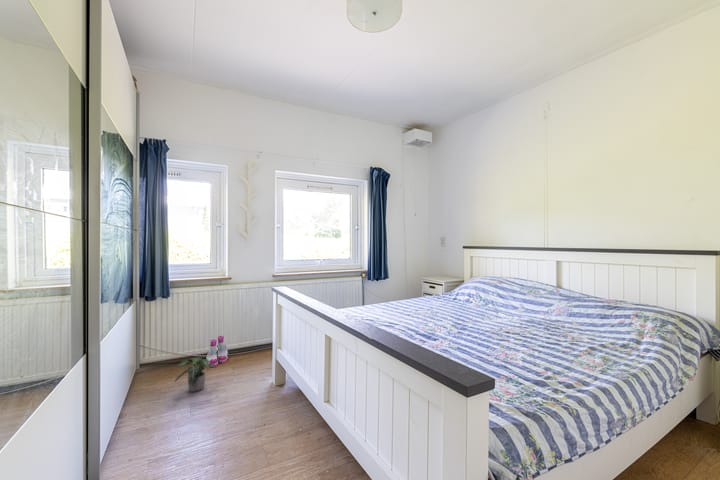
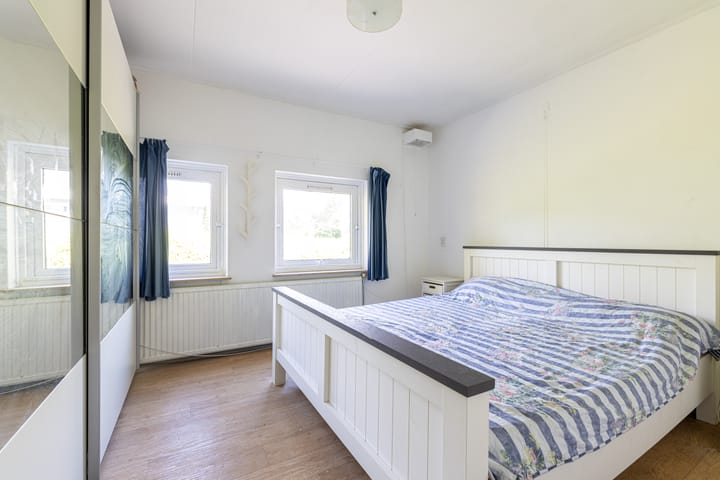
- boots [205,335,229,368]
- potted plant [169,356,216,393]
